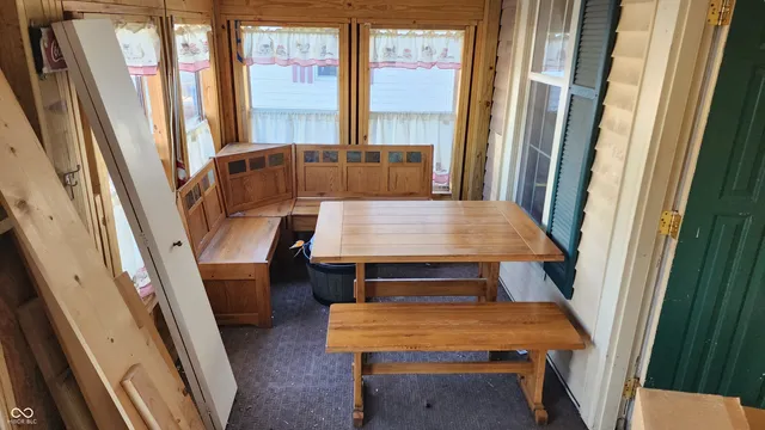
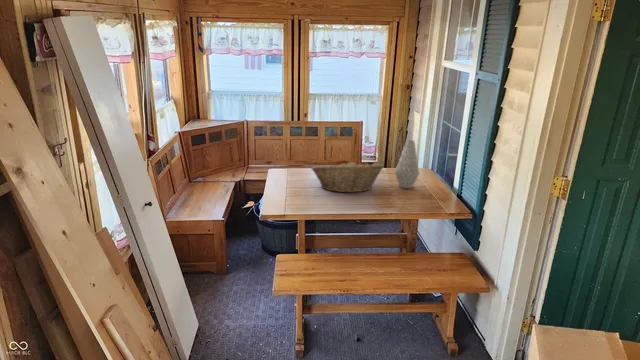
+ fruit basket [310,158,385,194]
+ vase [394,139,420,189]
